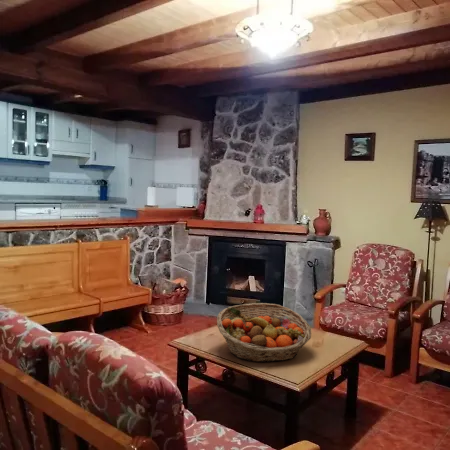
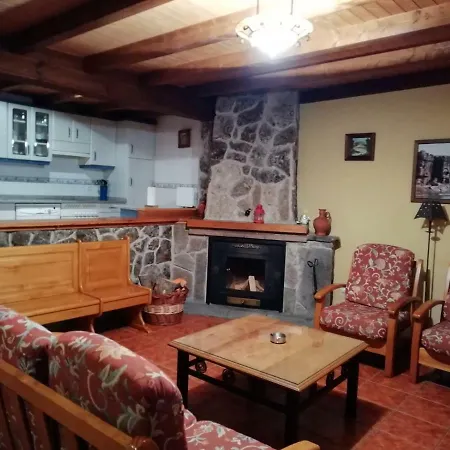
- fruit basket [216,302,312,363]
